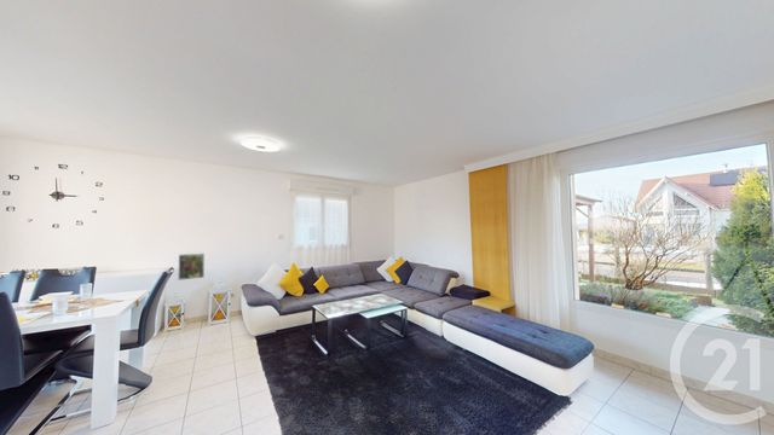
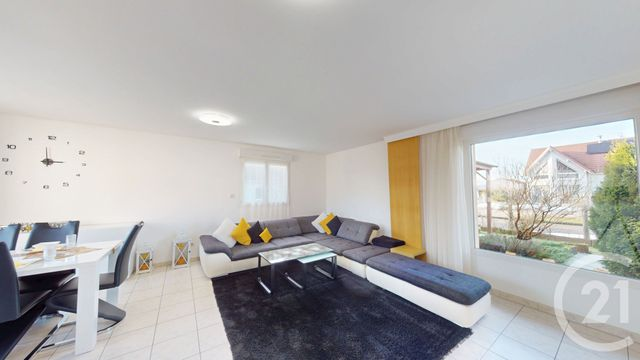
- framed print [177,253,206,282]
